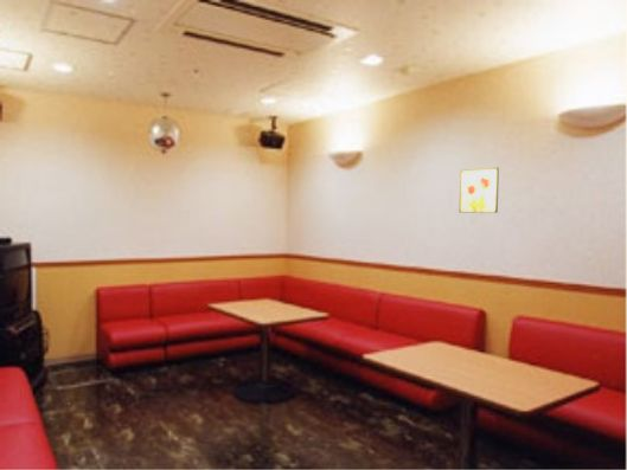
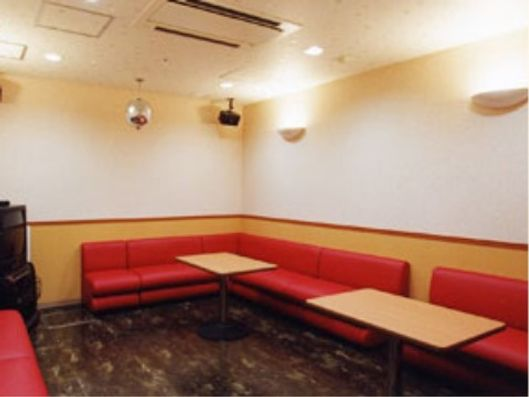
- wall art [459,166,500,214]
